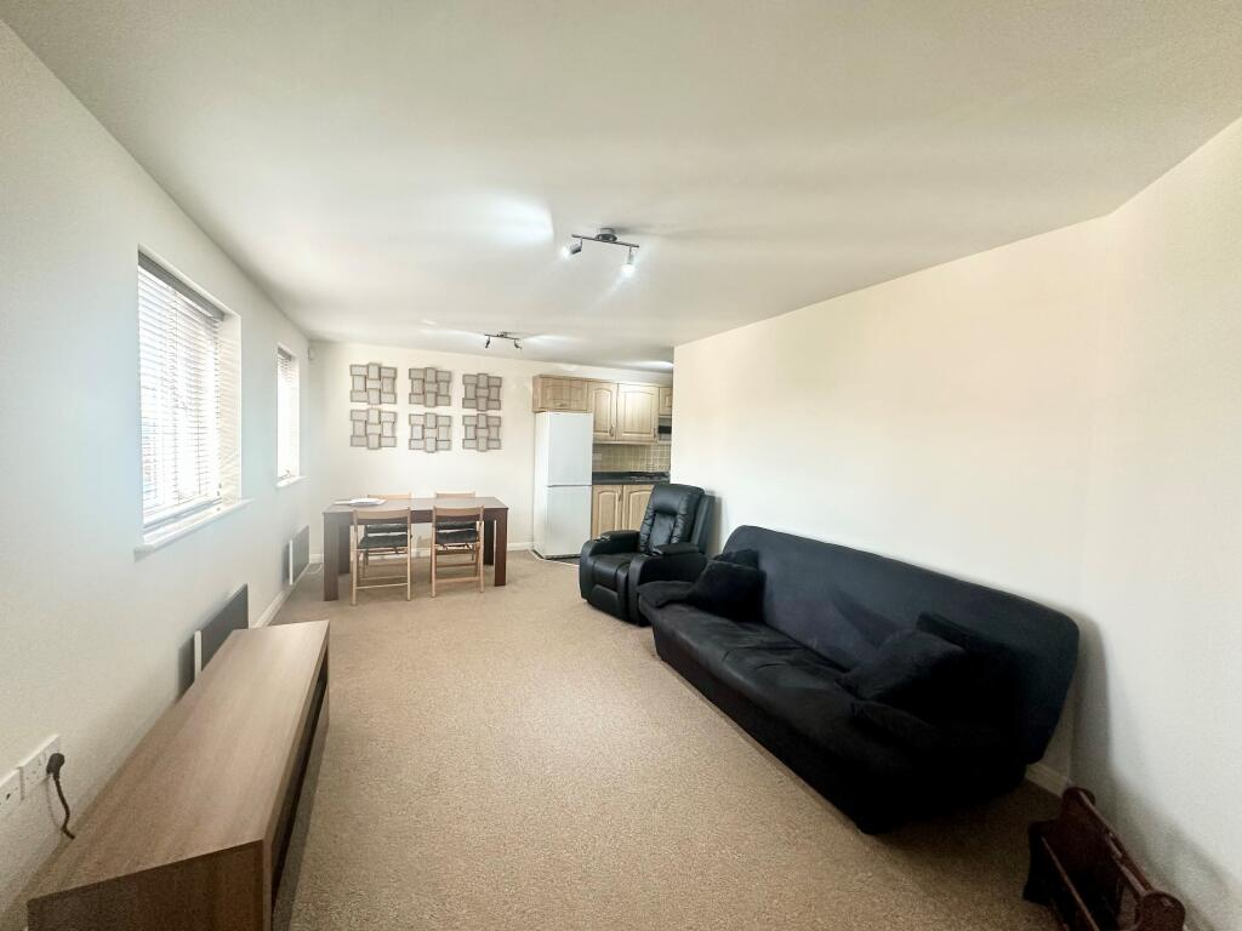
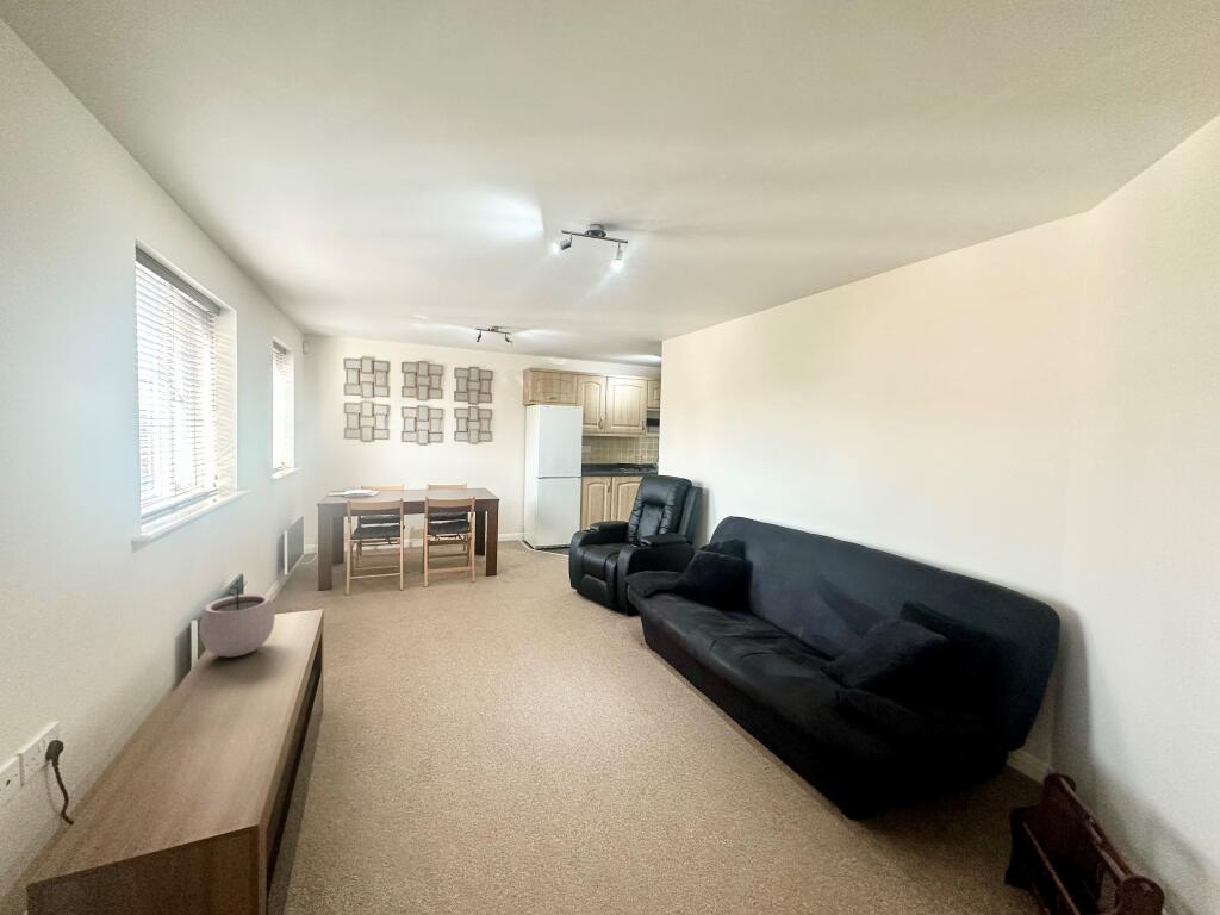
+ plant pot [199,578,276,658]
